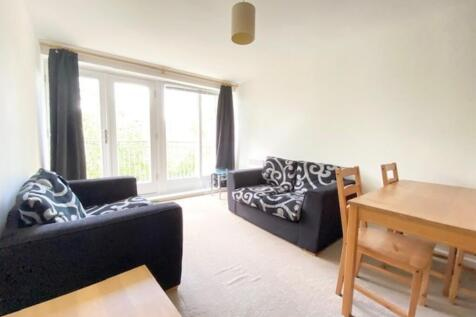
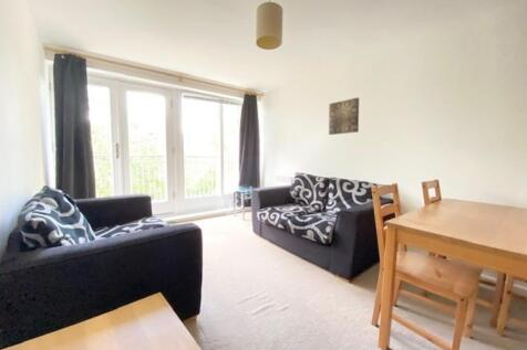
+ wall art [328,96,360,136]
